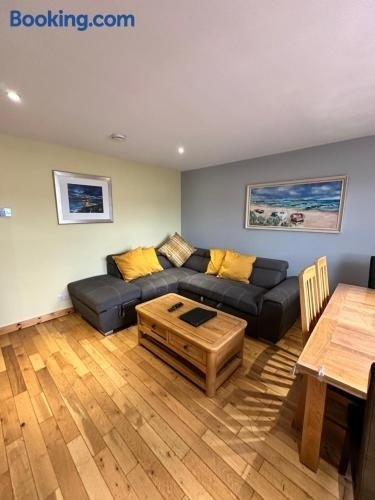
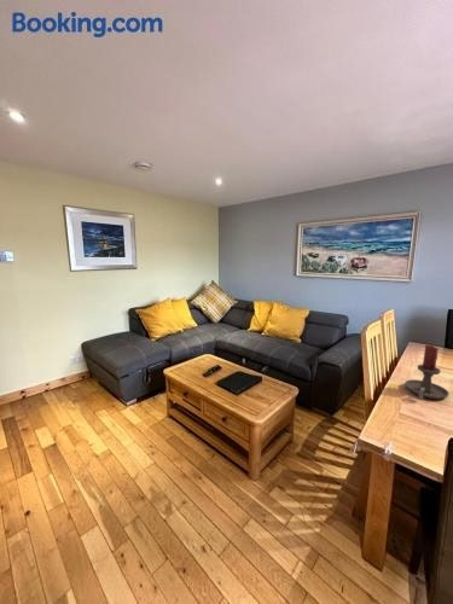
+ candle holder [403,343,451,400]
